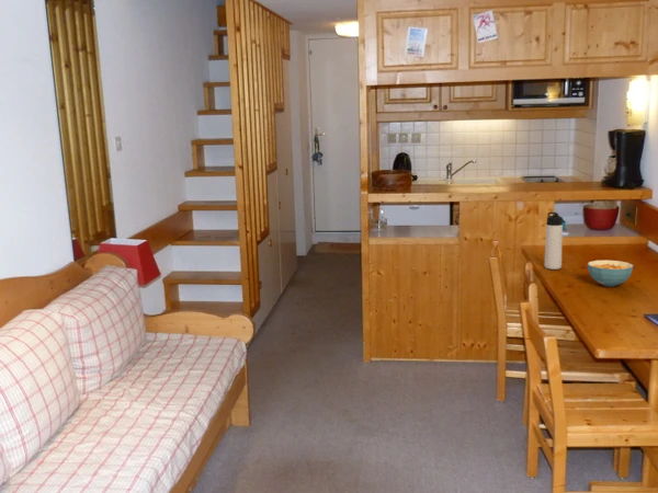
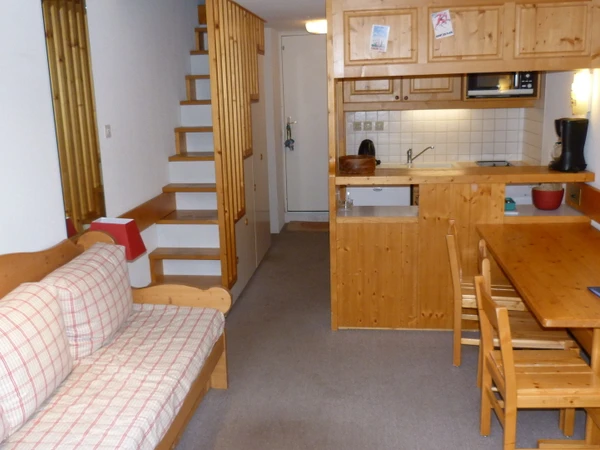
- cereal bowl [587,259,634,288]
- thermos bottle [544,211,564,271]
